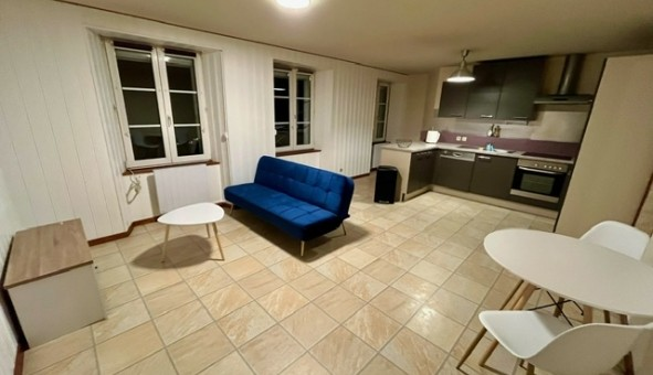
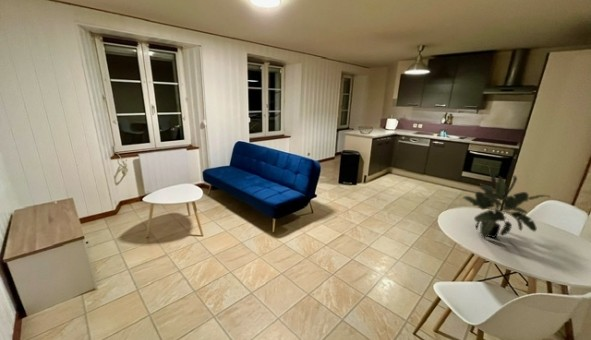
+ potted plant [462,165,551,240]
